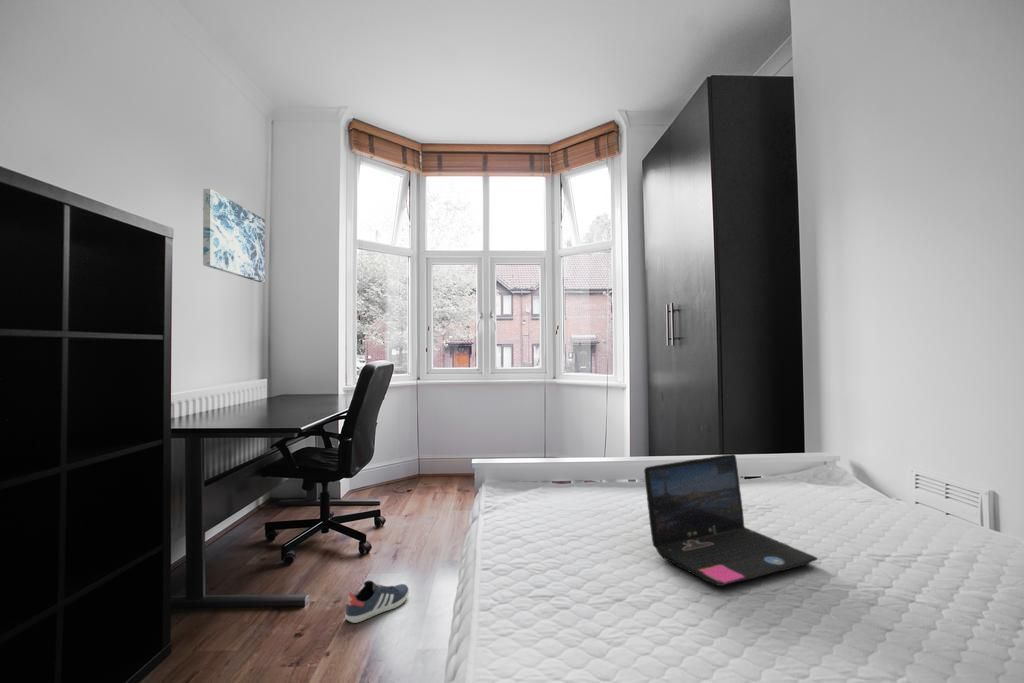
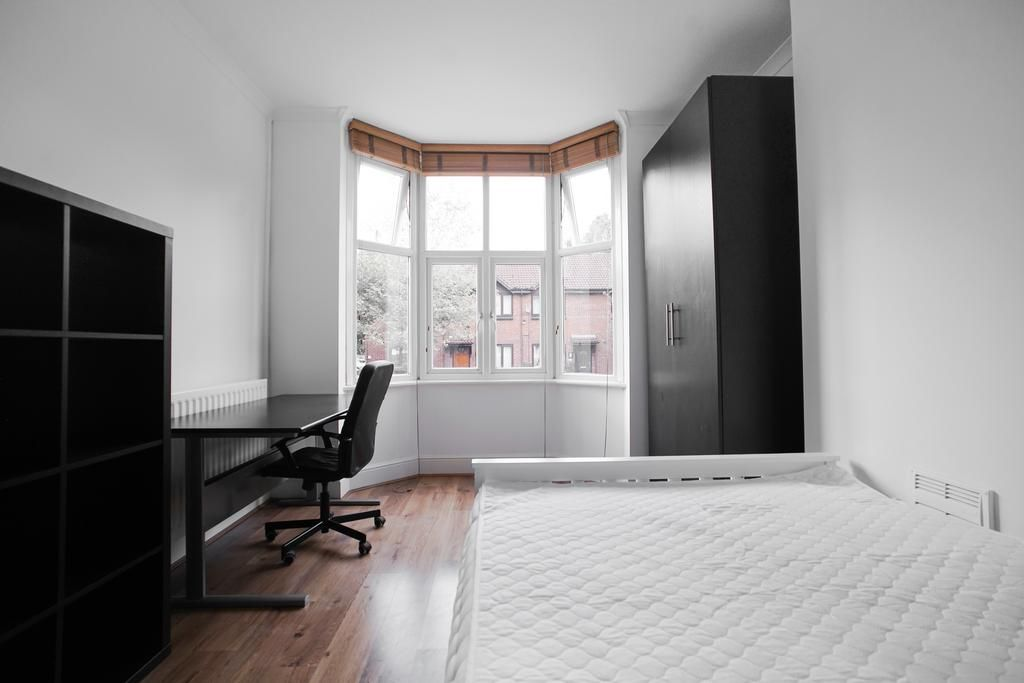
- sneaker [344,580,410,624]
- laptop [643,453,819,587]
- wall art [202,188,266,283]
